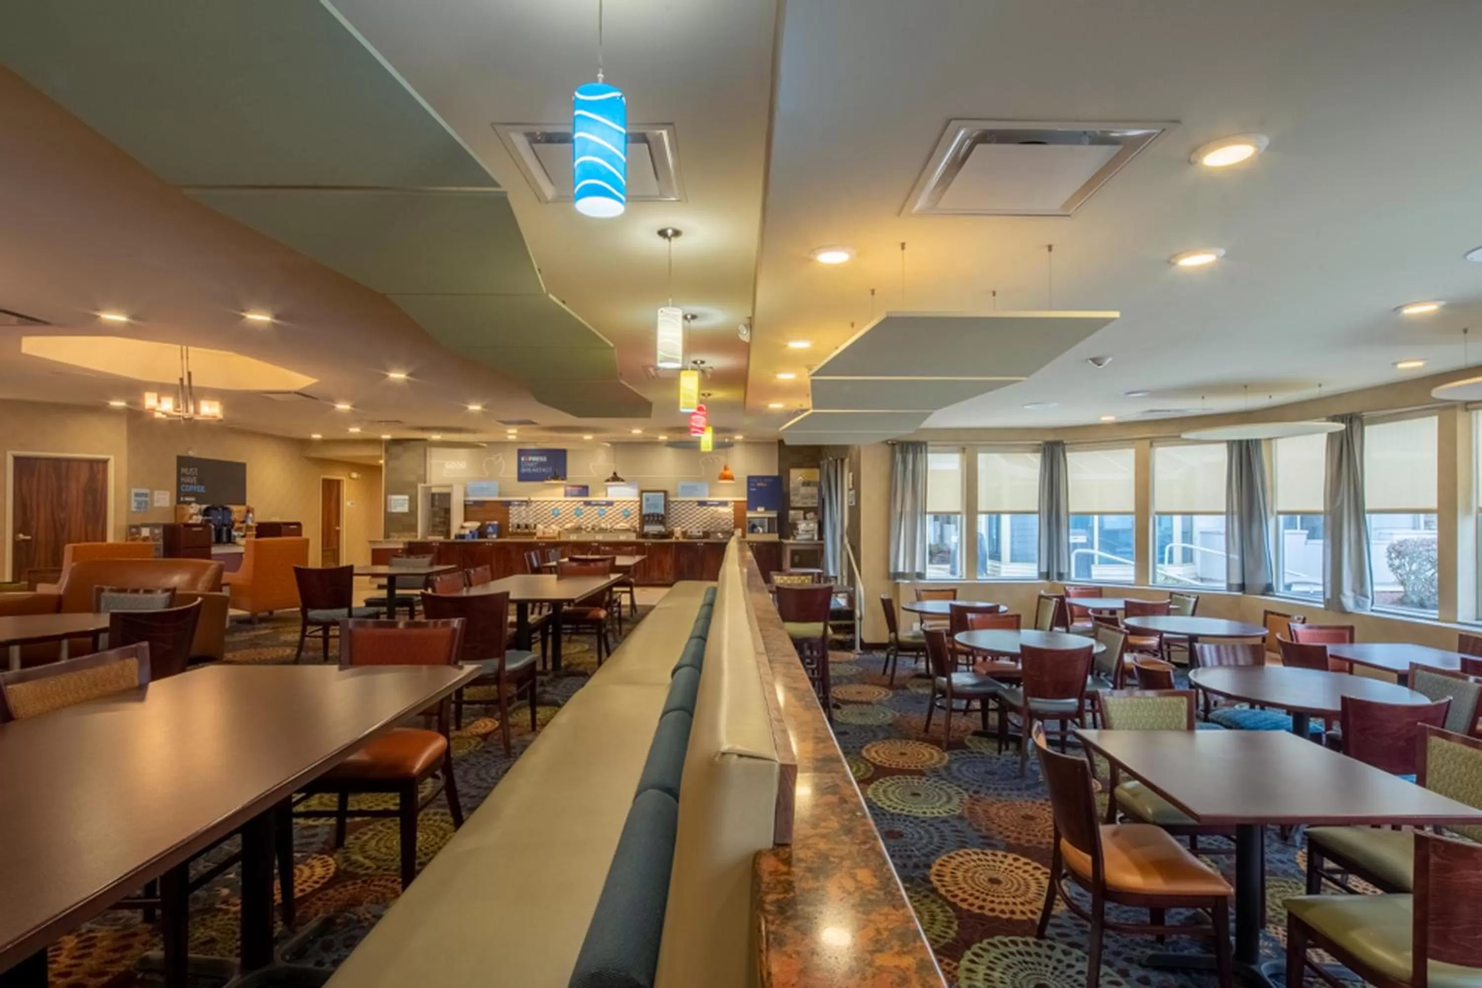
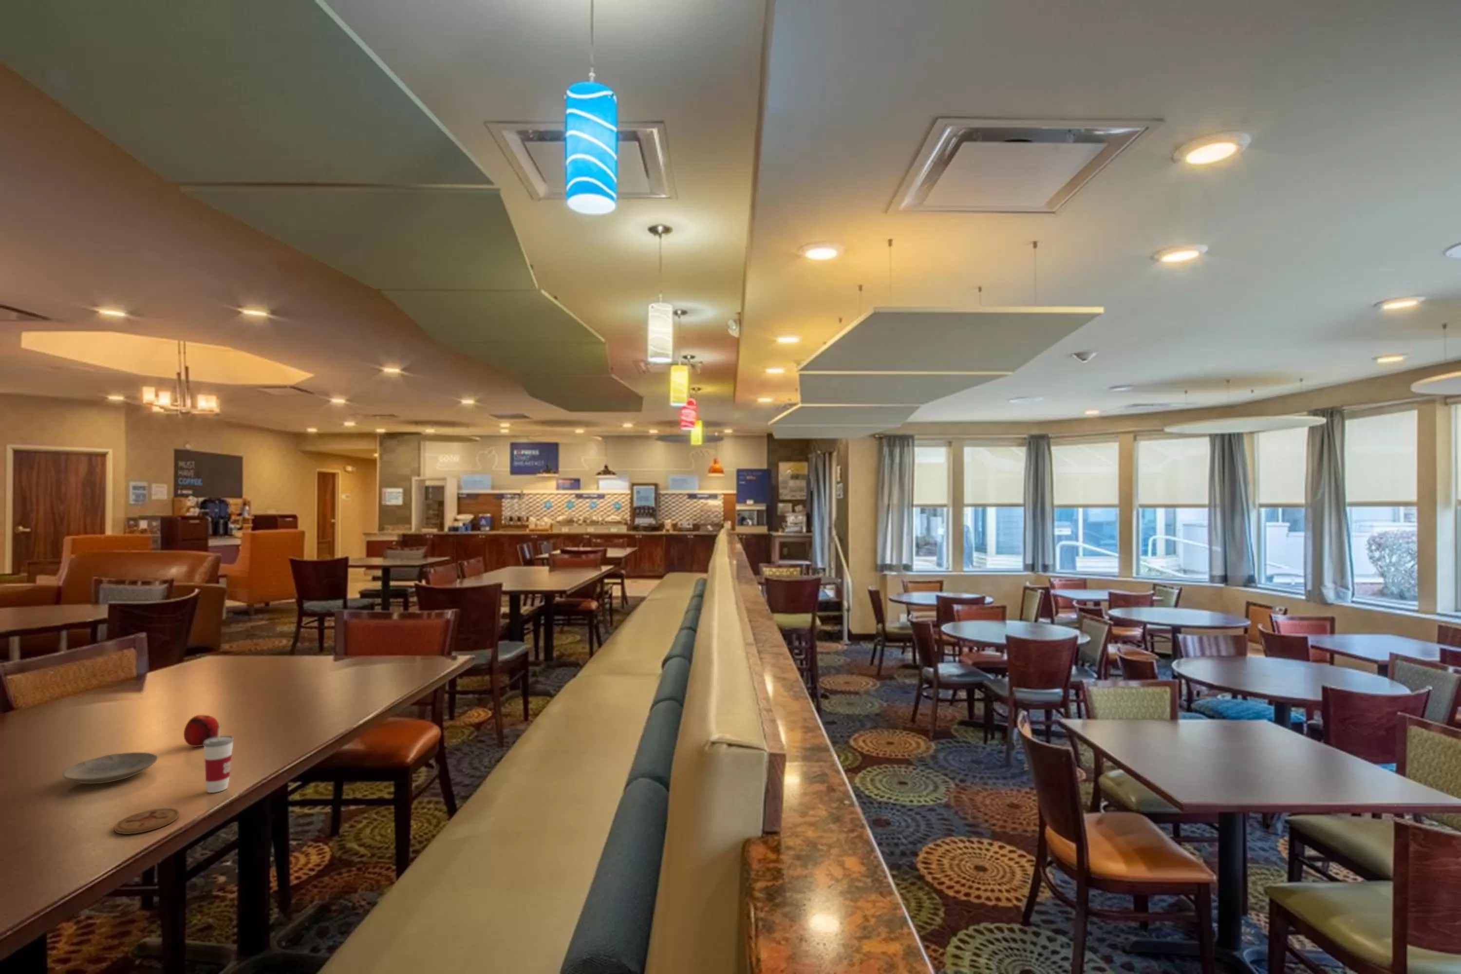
+ cup [203,722,234,794]
+ coaster [113,808,179,835]
+ fruit [183,714,220,747]
+ plate [62,752,159,785]
